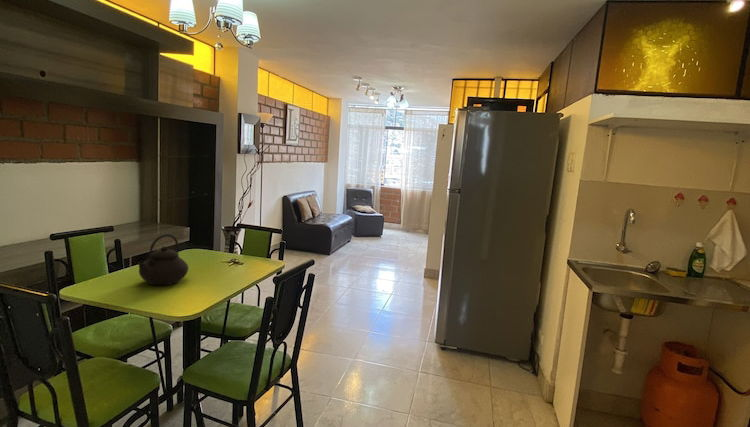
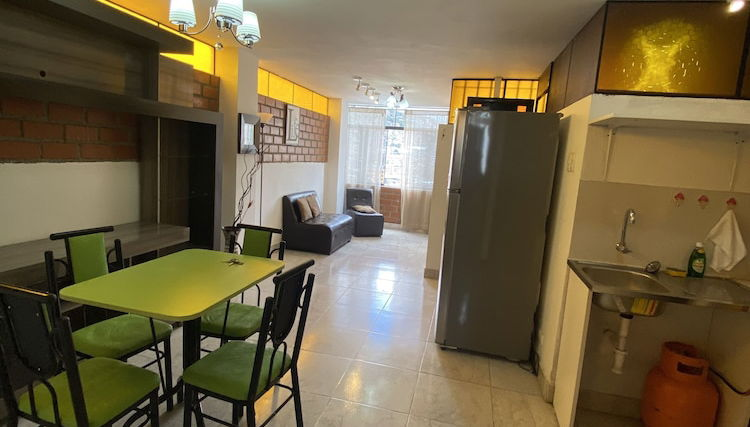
- teapot [137,233,189,286]
